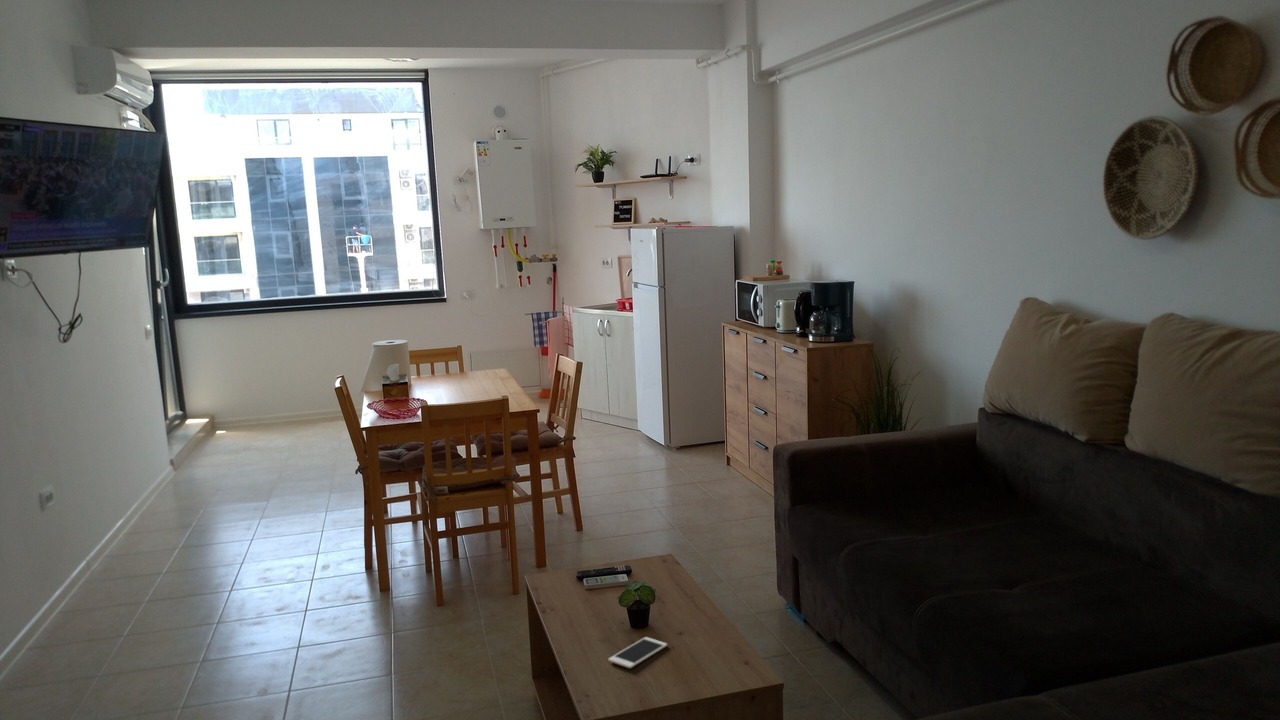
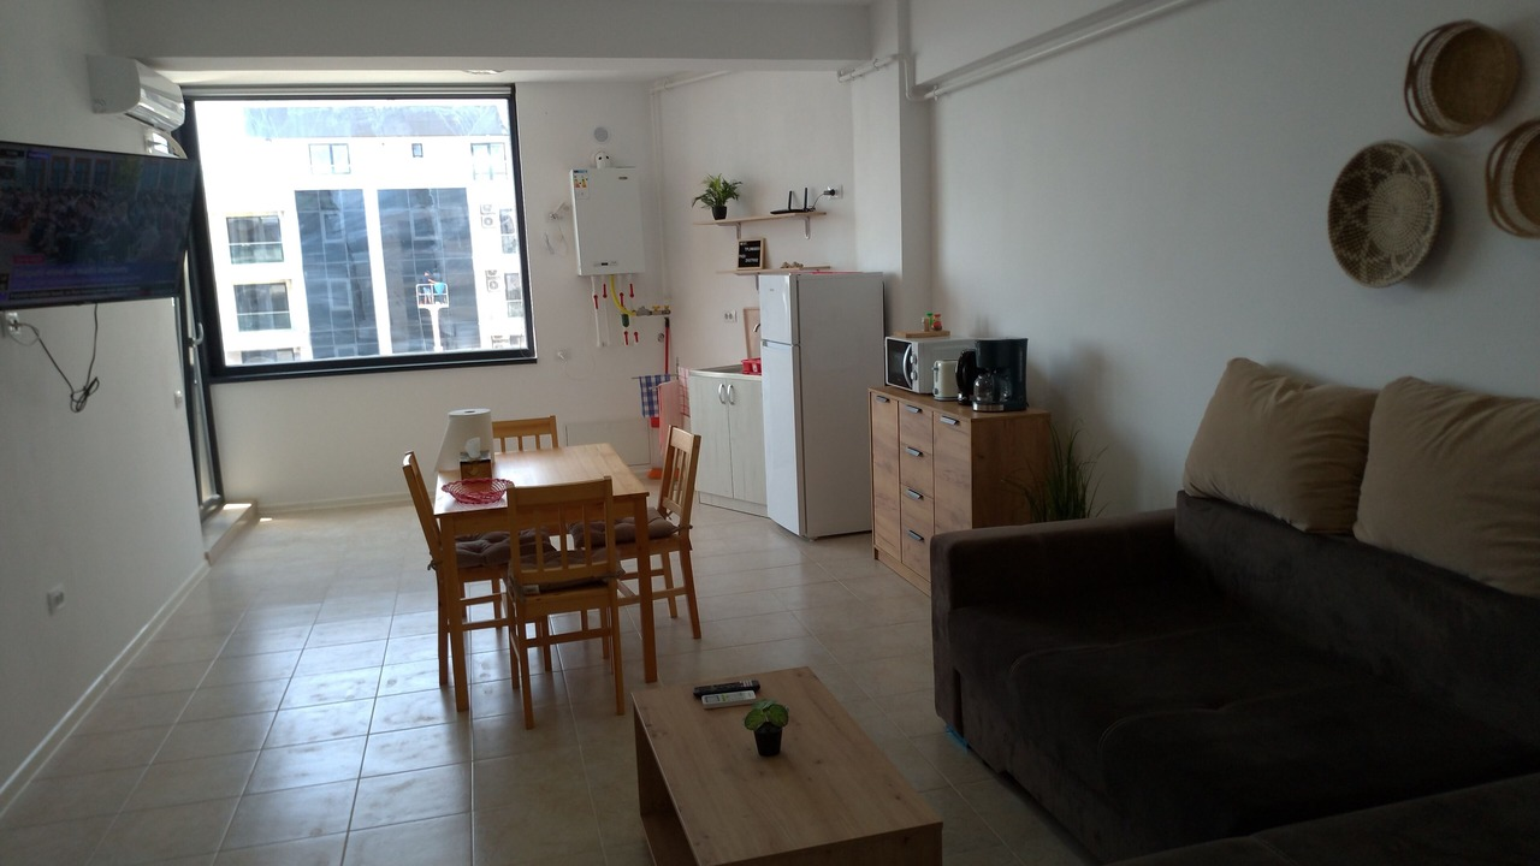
- cell phone [608,636,668,669]
